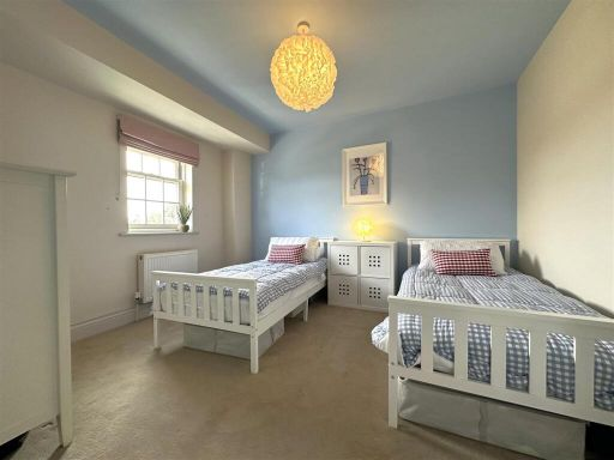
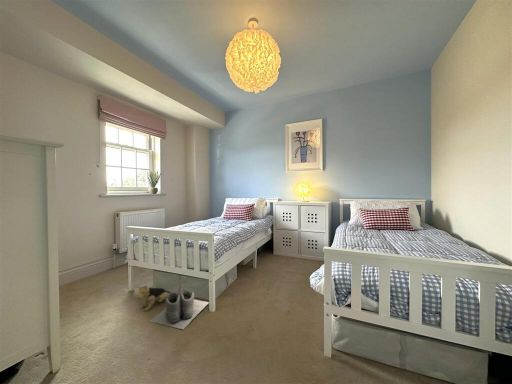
+ plush toy [136,284,172,312]
+ boots [148,287,210,330]
